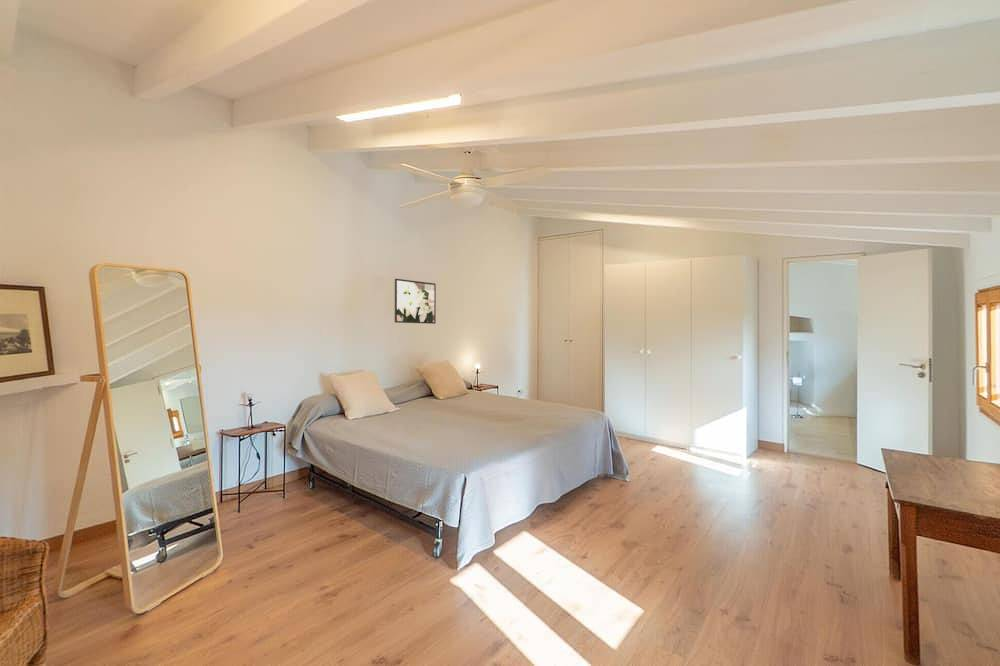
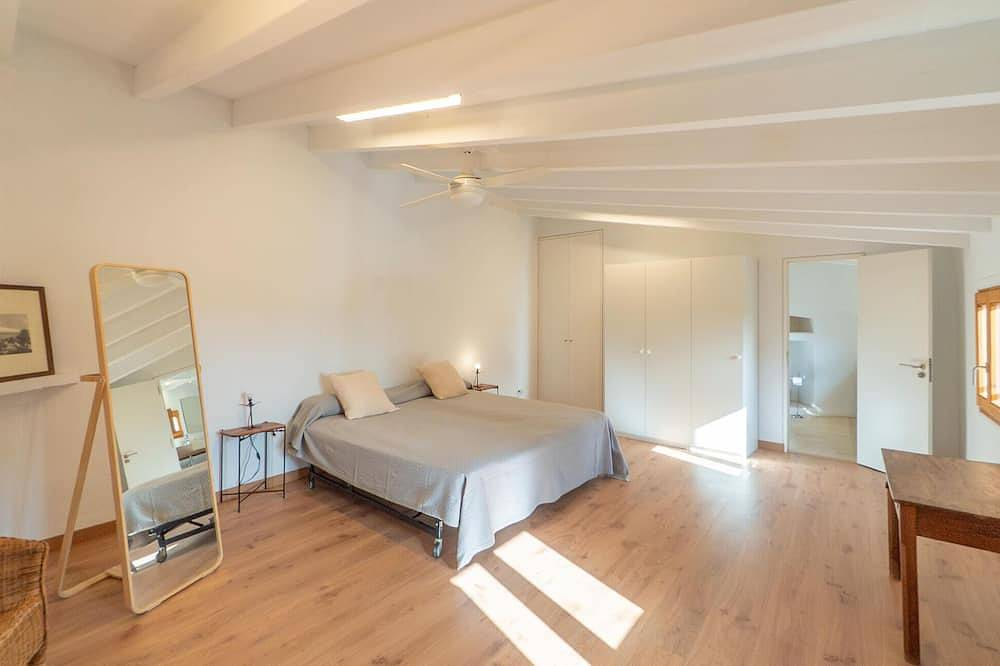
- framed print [394,278,437,325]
